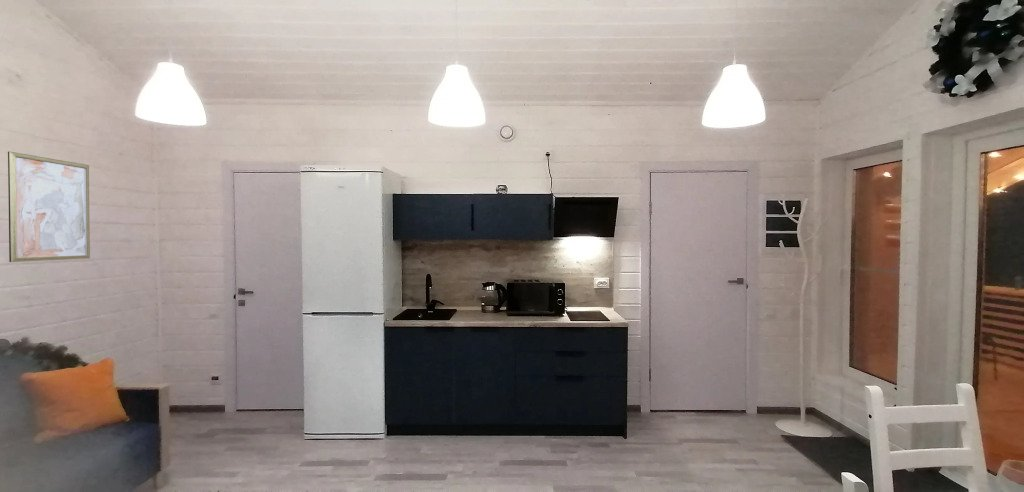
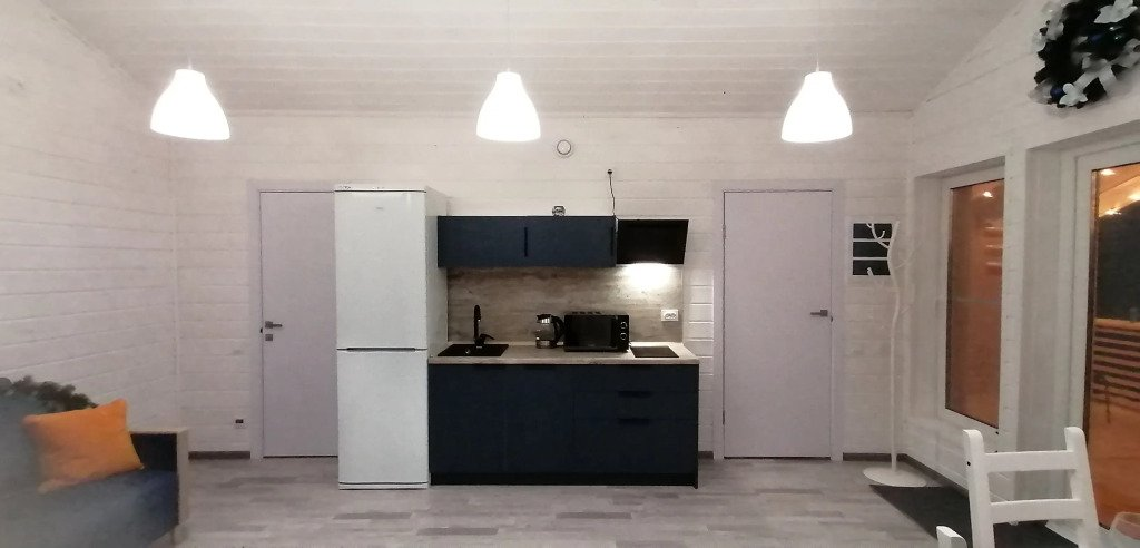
- wall art [7,151,91,263]
